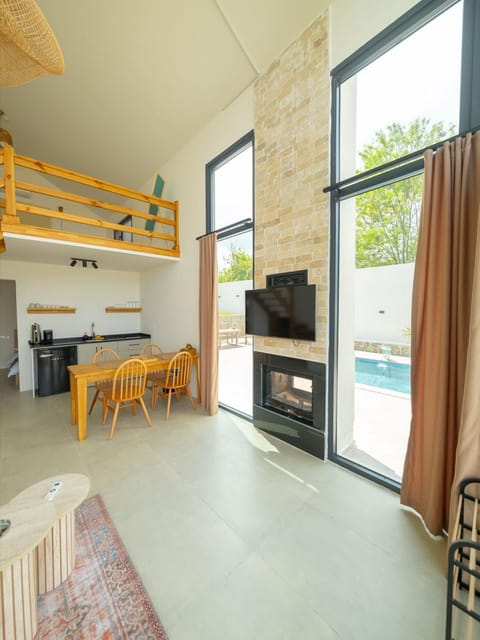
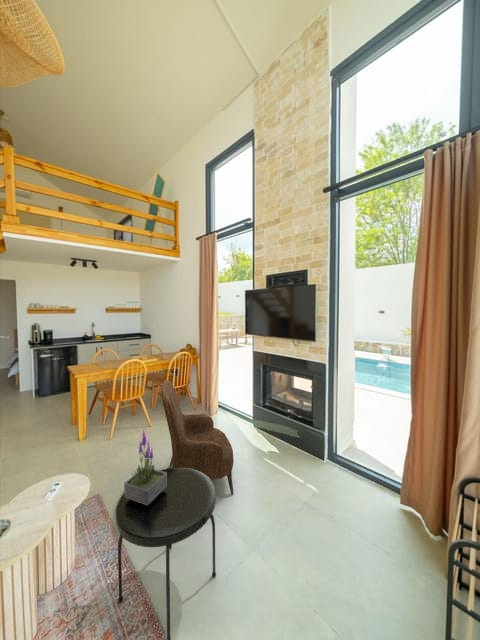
+ side table [115,467,217,640]
+ potted plant [123,428,167,505]
+ armchair [160,379,235,495]
